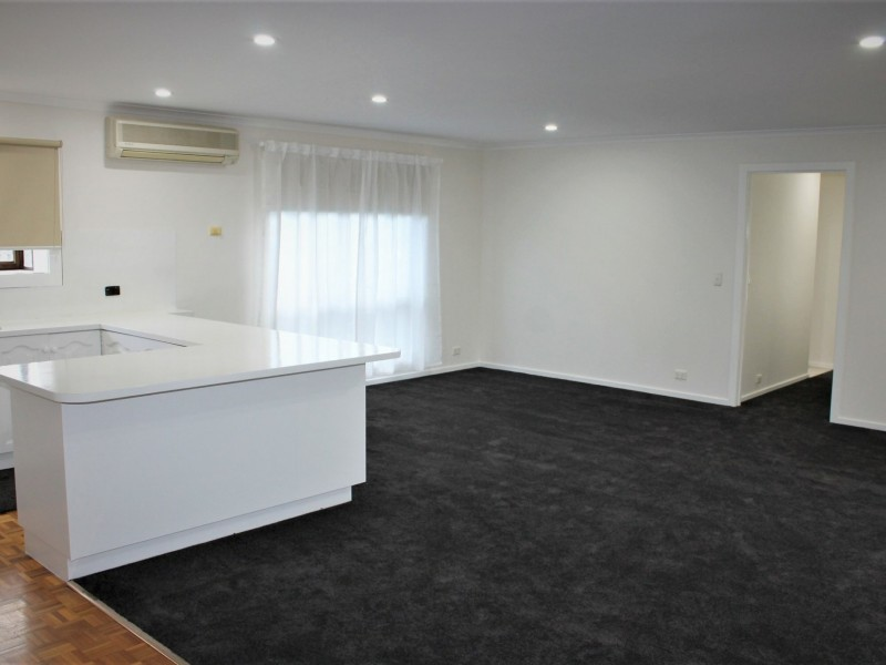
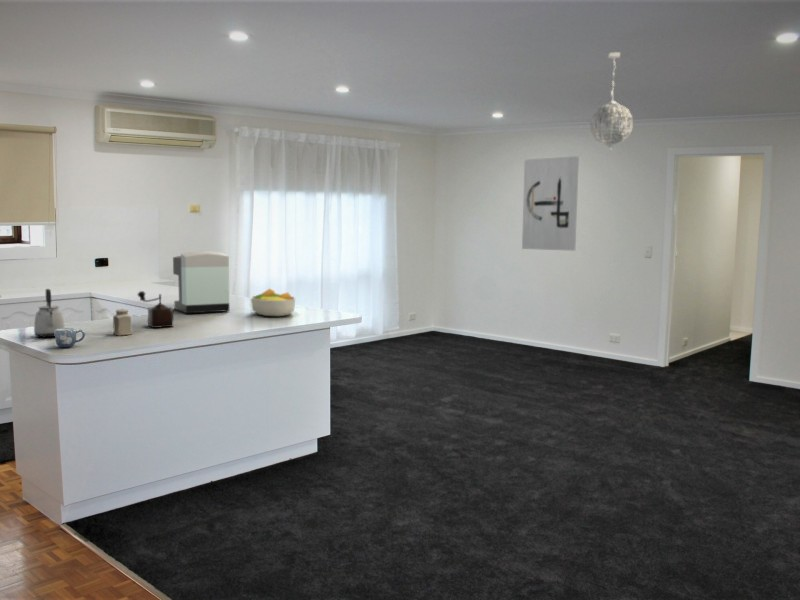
+ kettle [33,288,66,338]
+ mug [54,327,86,348]
+ wall art [521,155,580,252]
+ coffee maker [172,250,230,314]
+ pendant light [589,51,634,152]
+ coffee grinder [136,290,174,329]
+ salt shaker [112,308,132,336]
+ fruit bowl [250,288,296,317]
